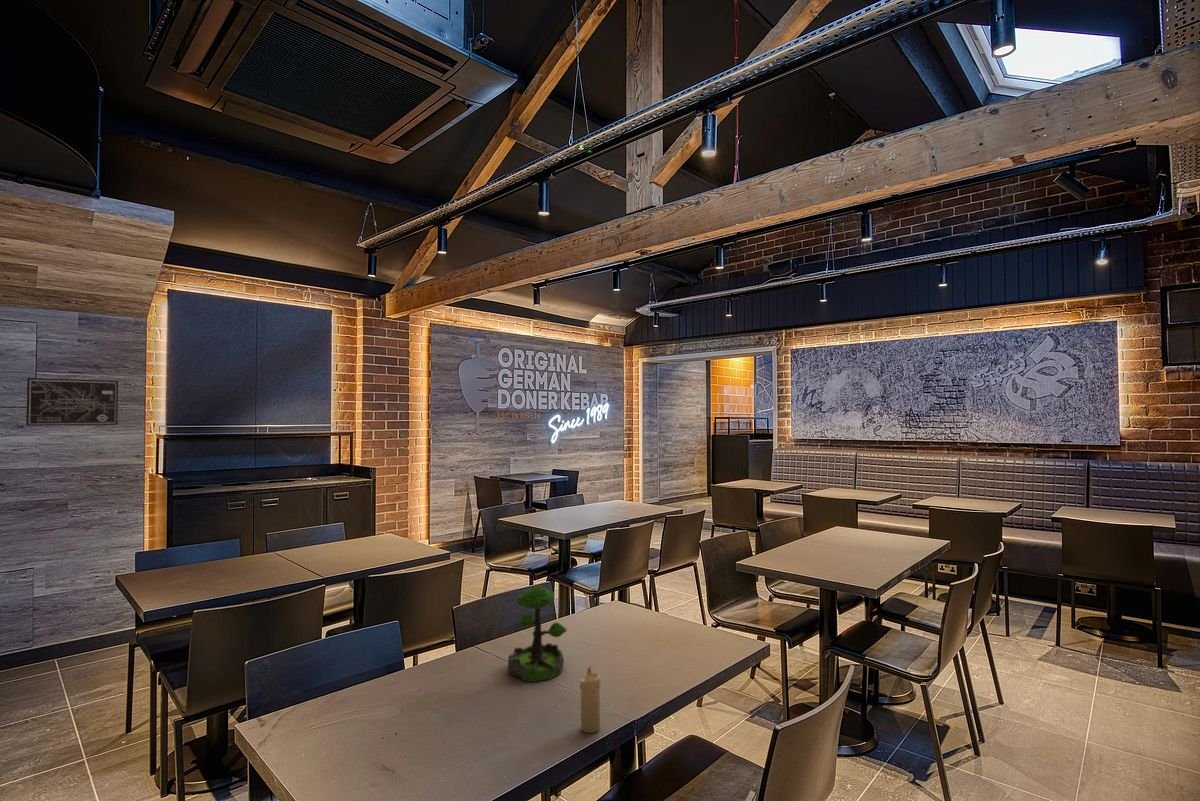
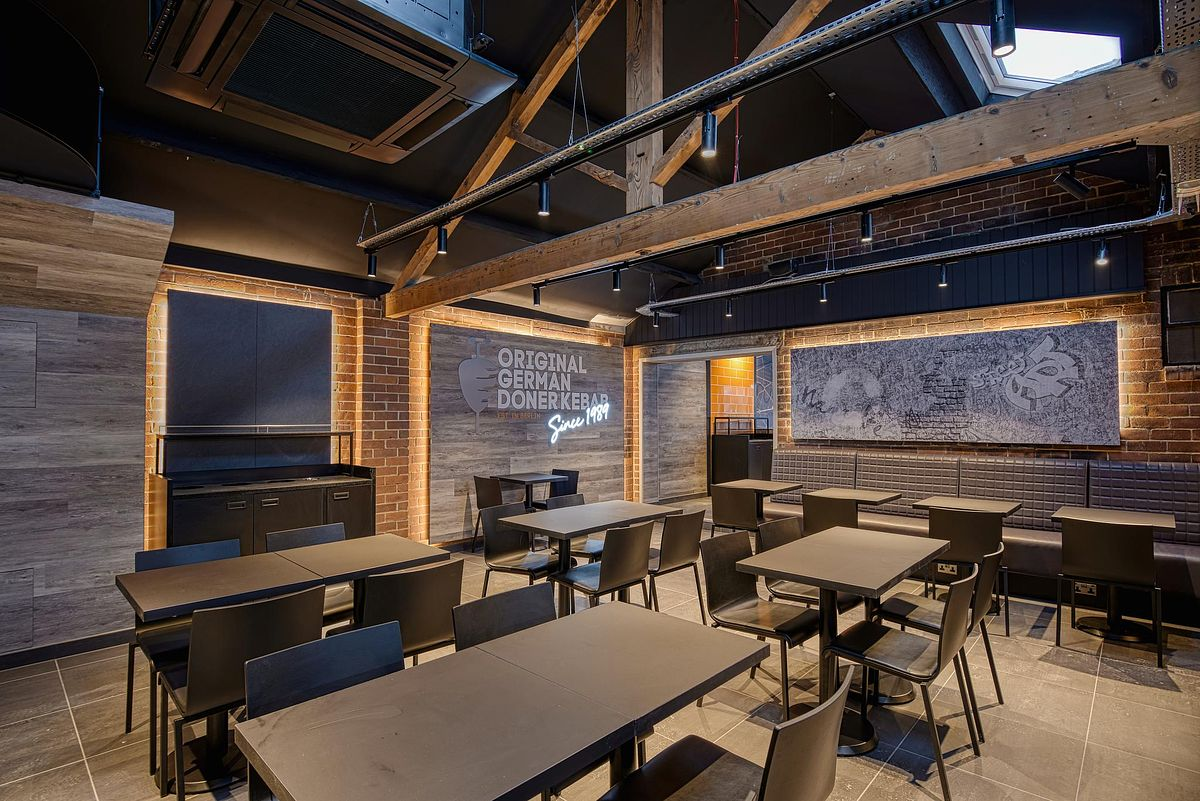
- candle [579,664,602,734]
- plant [507,585,568,682]
- wall art [25,377,119,427]
